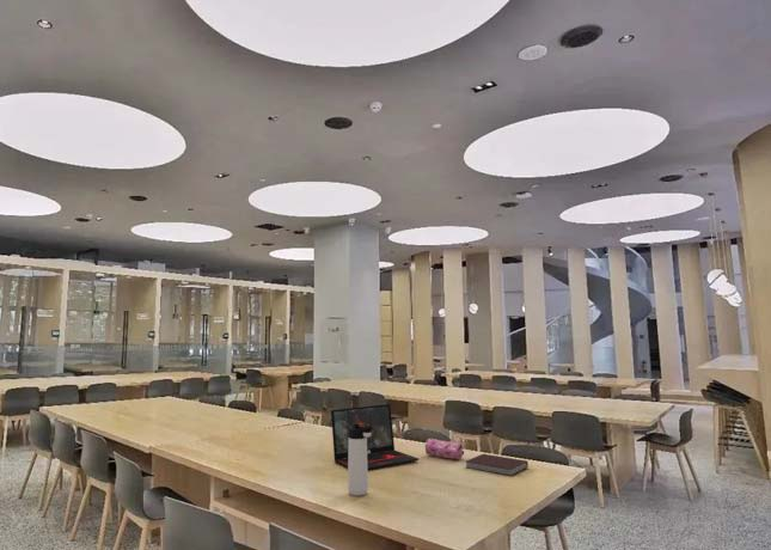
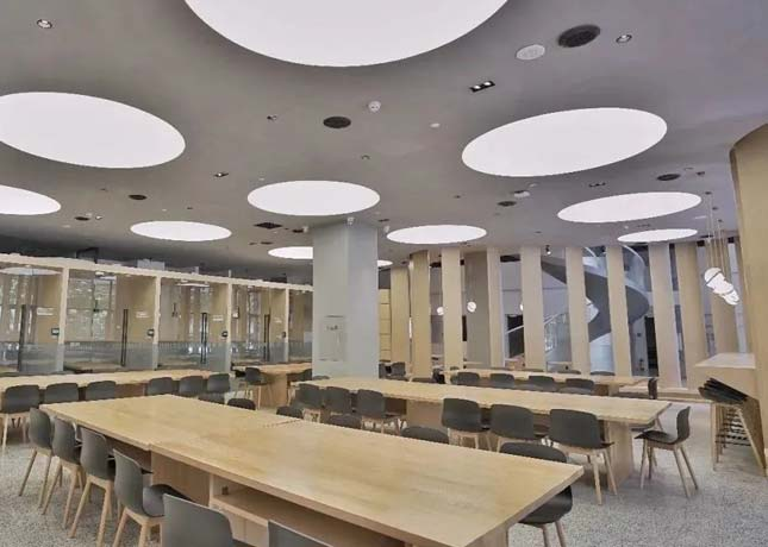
- notebook [465,453,530,477]
- laptop [330,403,420,471]
- pencil case [424,438,465,460]
- thermos bottle [347,424,373,497]
